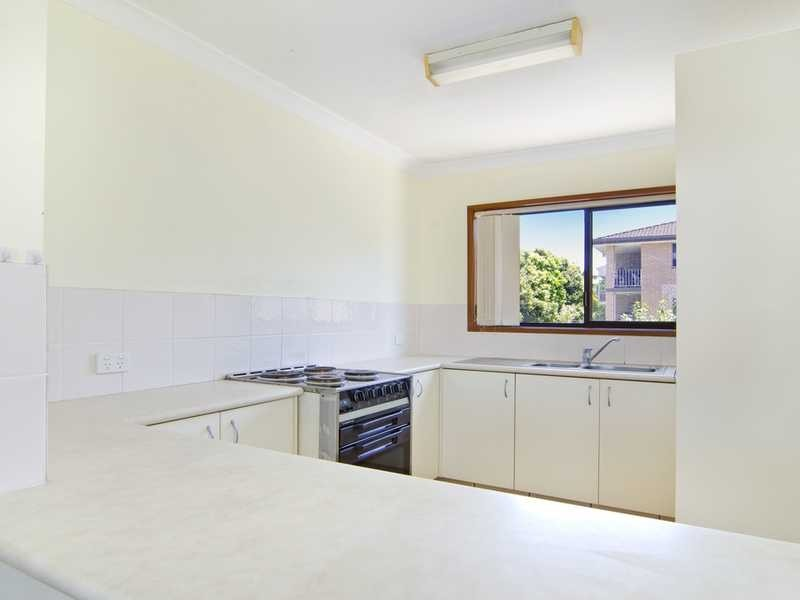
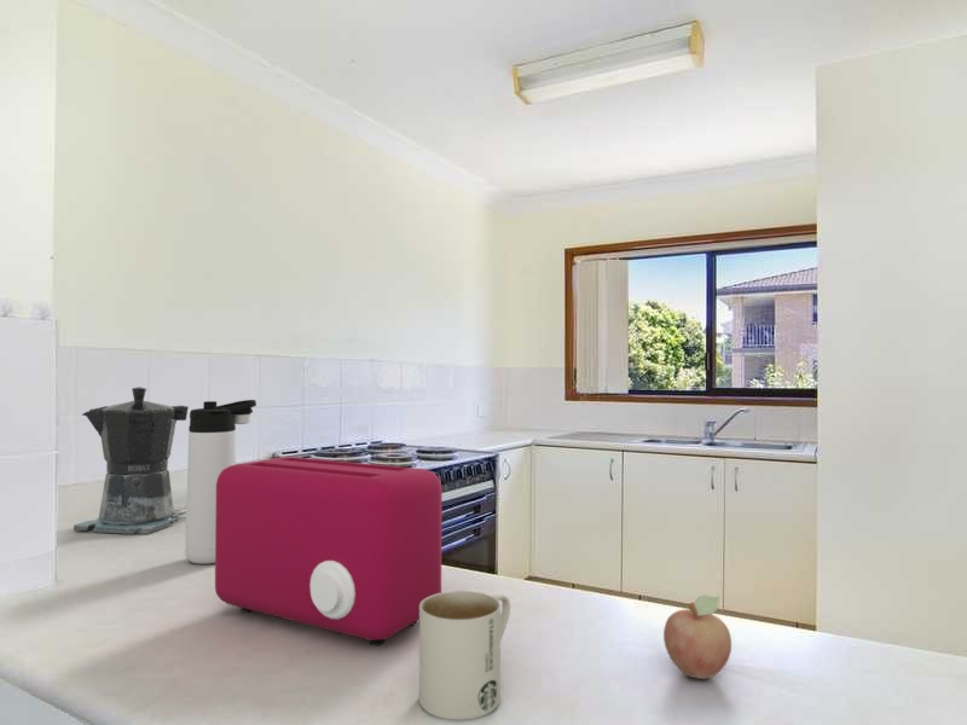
+ coffee maker [73,385,190,535]
+ mug [418,590,511,721]
+ toaster [214,456,444,646]
+ fruit [662,593,733,680]
+ thermos bottle [185,399,257,566]
